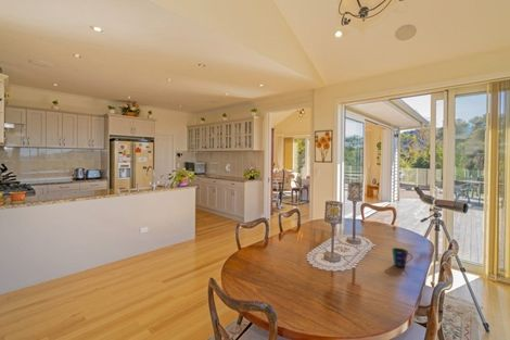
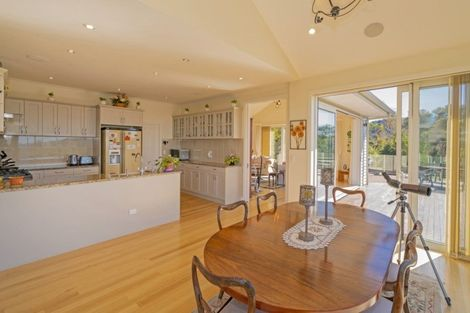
- cup [391,247,413,268]
